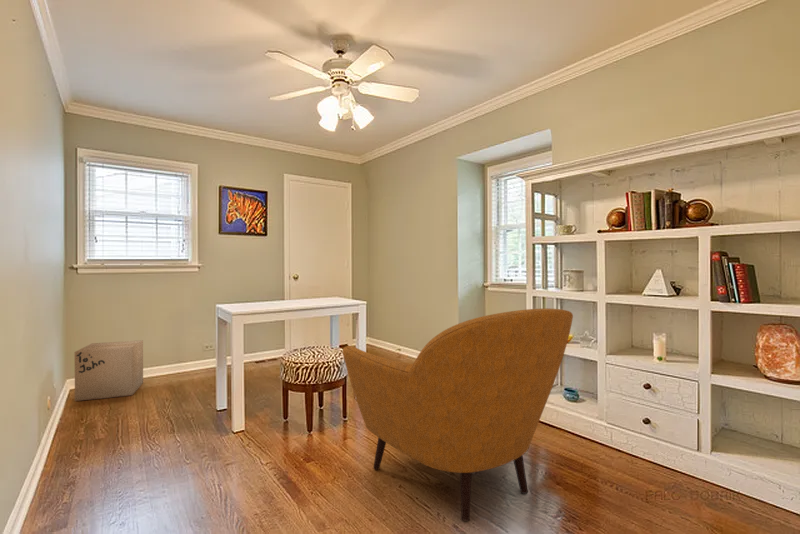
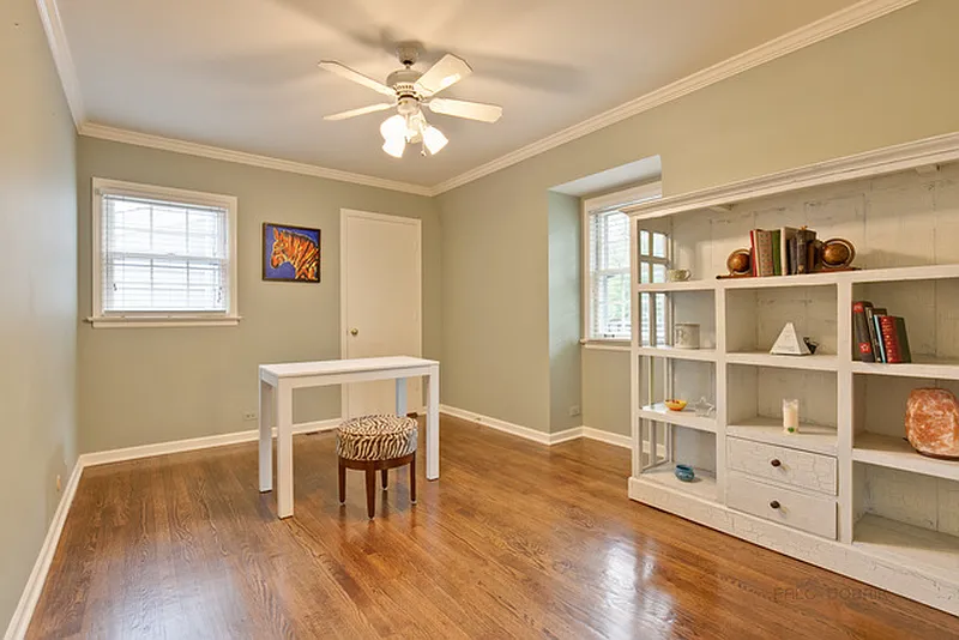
- armchair [341,308,574,522]
- cardboard box [74,339,144,402]
